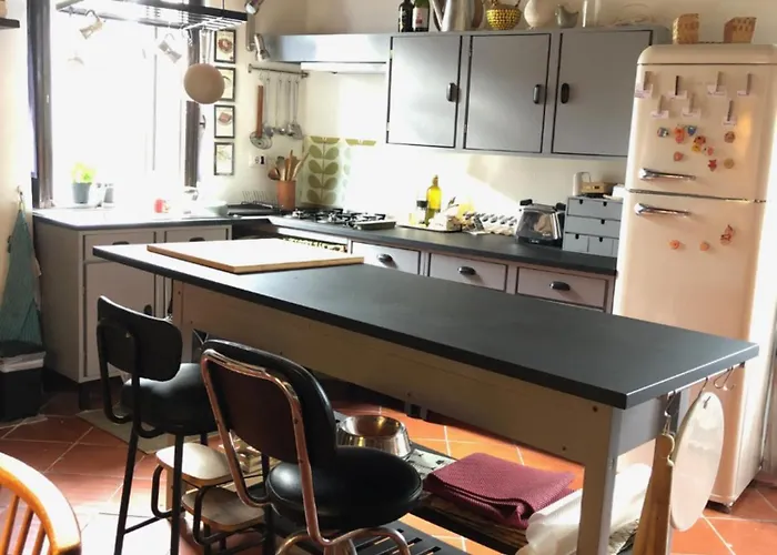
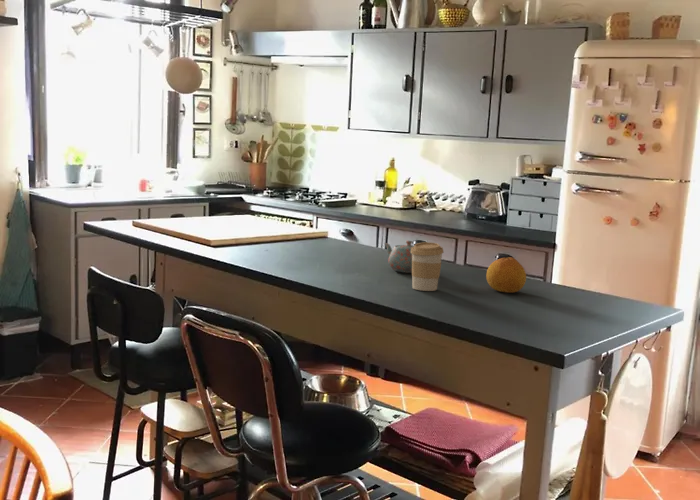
+ coffee cup [411,241,445,292]
+ fruit [485,256,527,294]
+ teapot [383,240,414,274]
